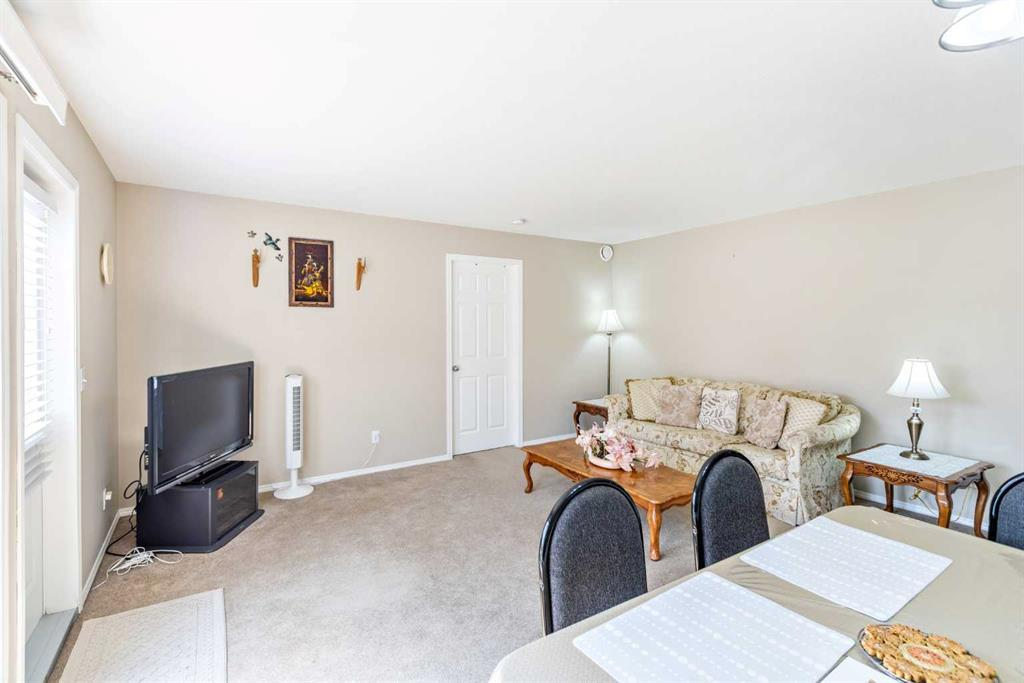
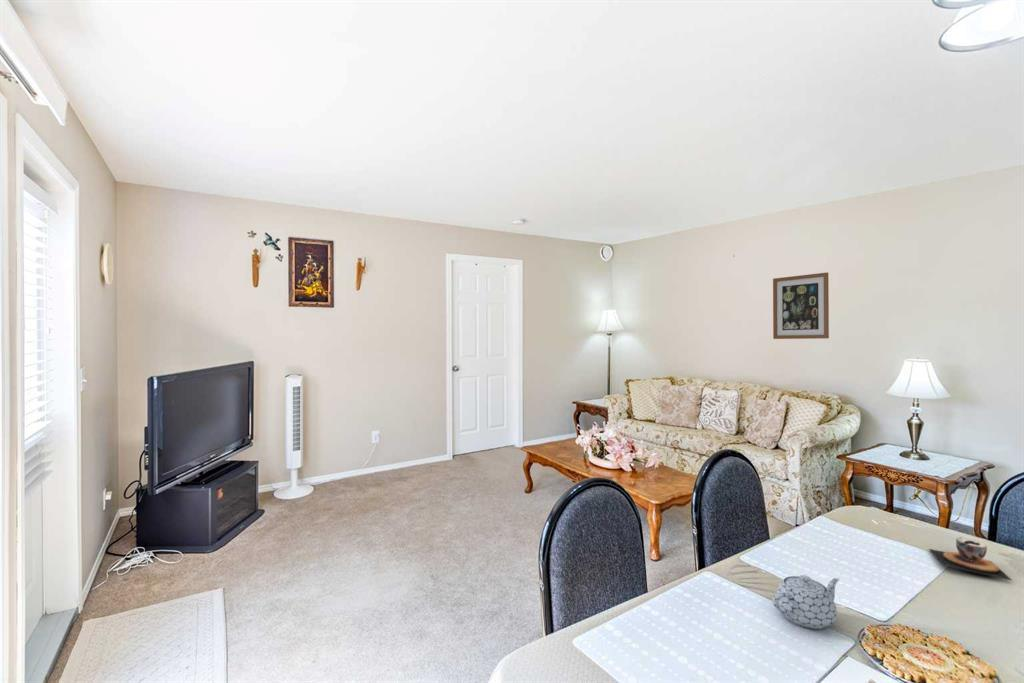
+ wall art [772,271,830,340]
+ teacup [928,536,1013,581]
+ teapot [772,574,841,630]
